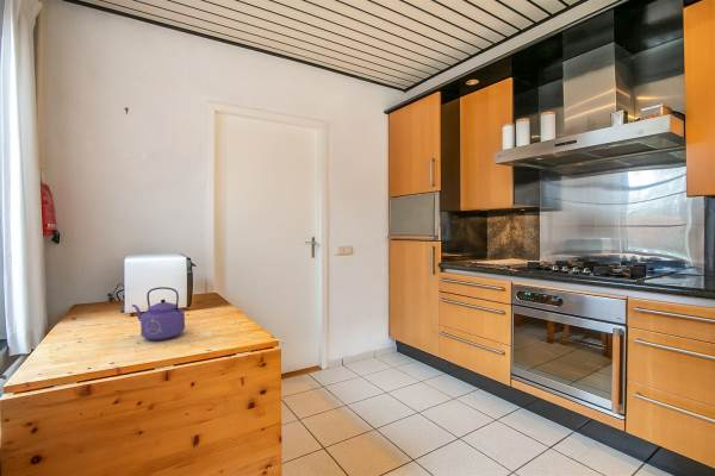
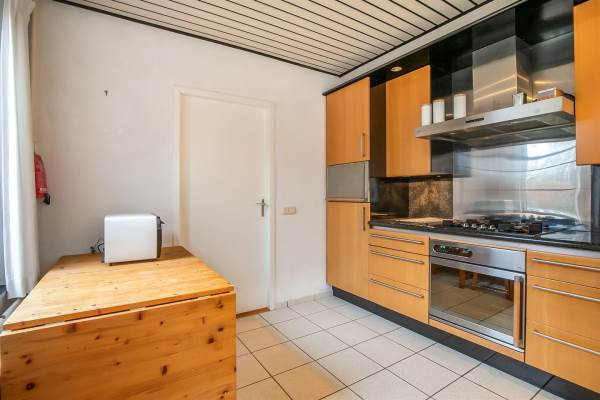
- kettle [131,286,186,342]
